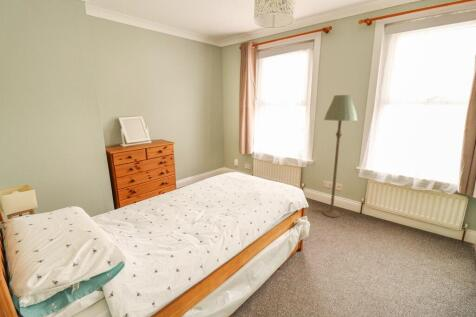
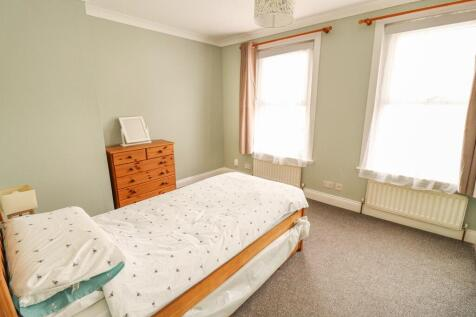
- floor lamp [321,94,358,218]
